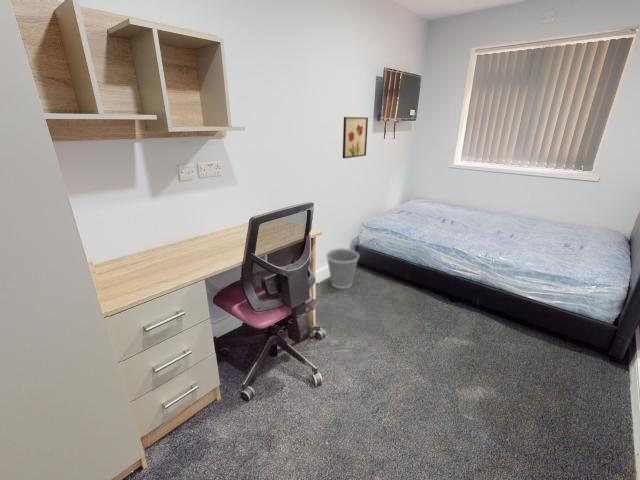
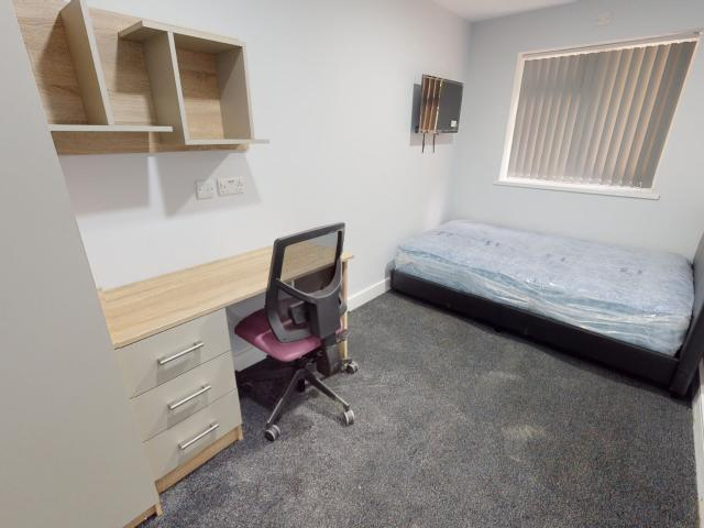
- wastebasket [325,247,360,290]
- wall art [342,116,369,159]
